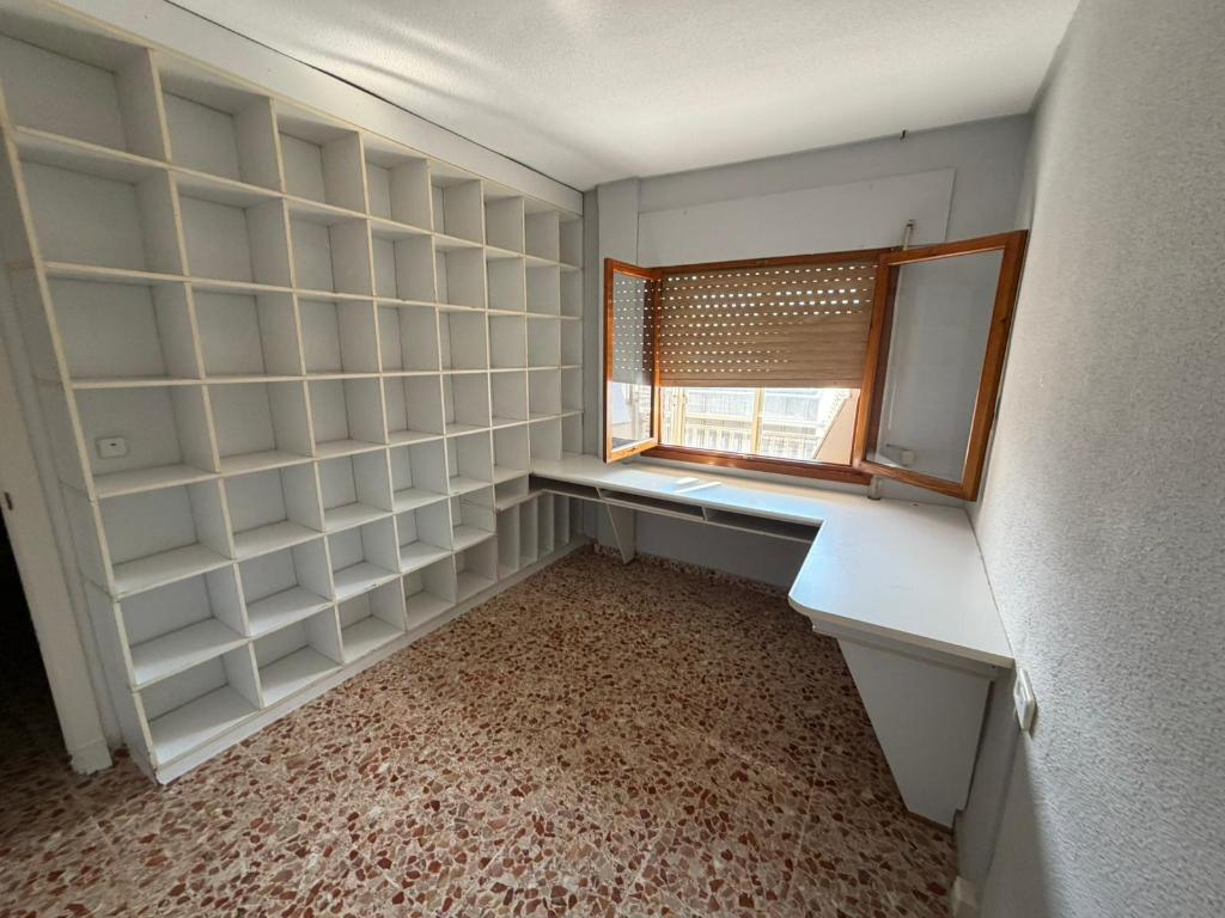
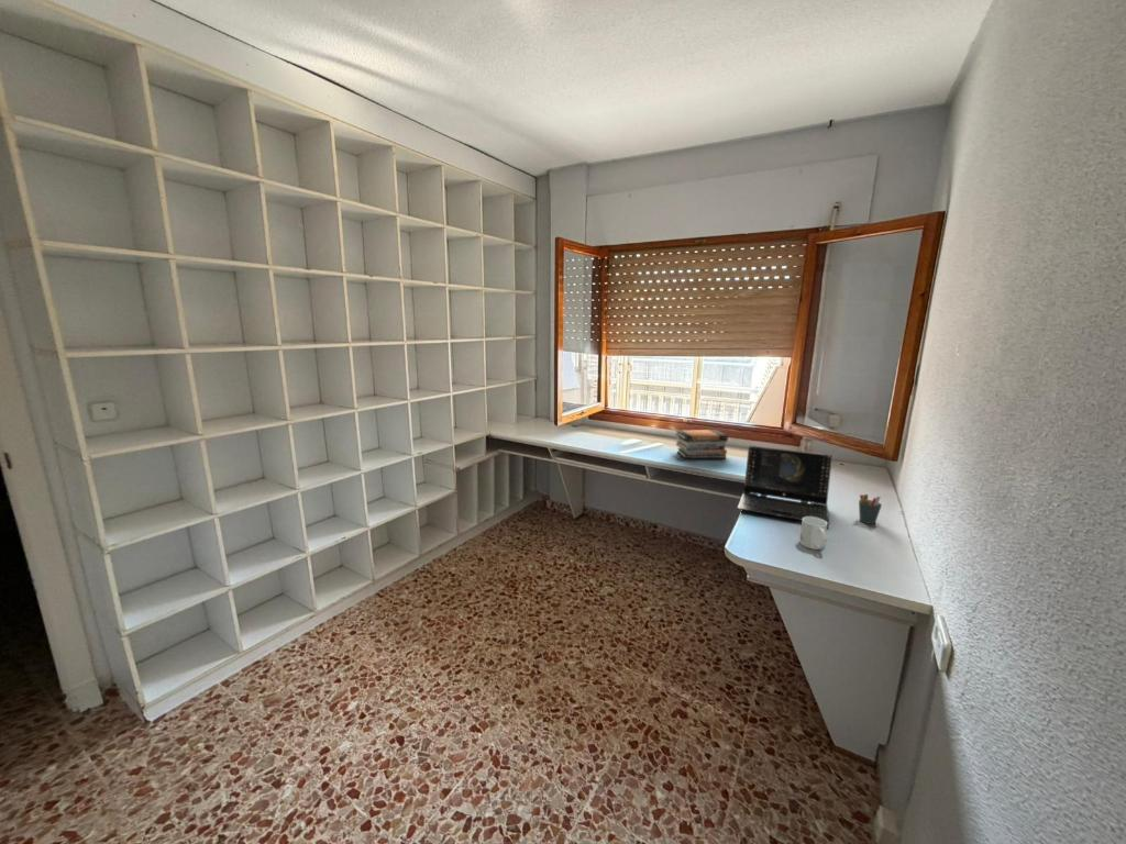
+ book stack [674,429,729,459]
+ laptop computer [737,444,834,526]
+ pen holder [858,493,883,525]
+ mug [798,517,828,551]
